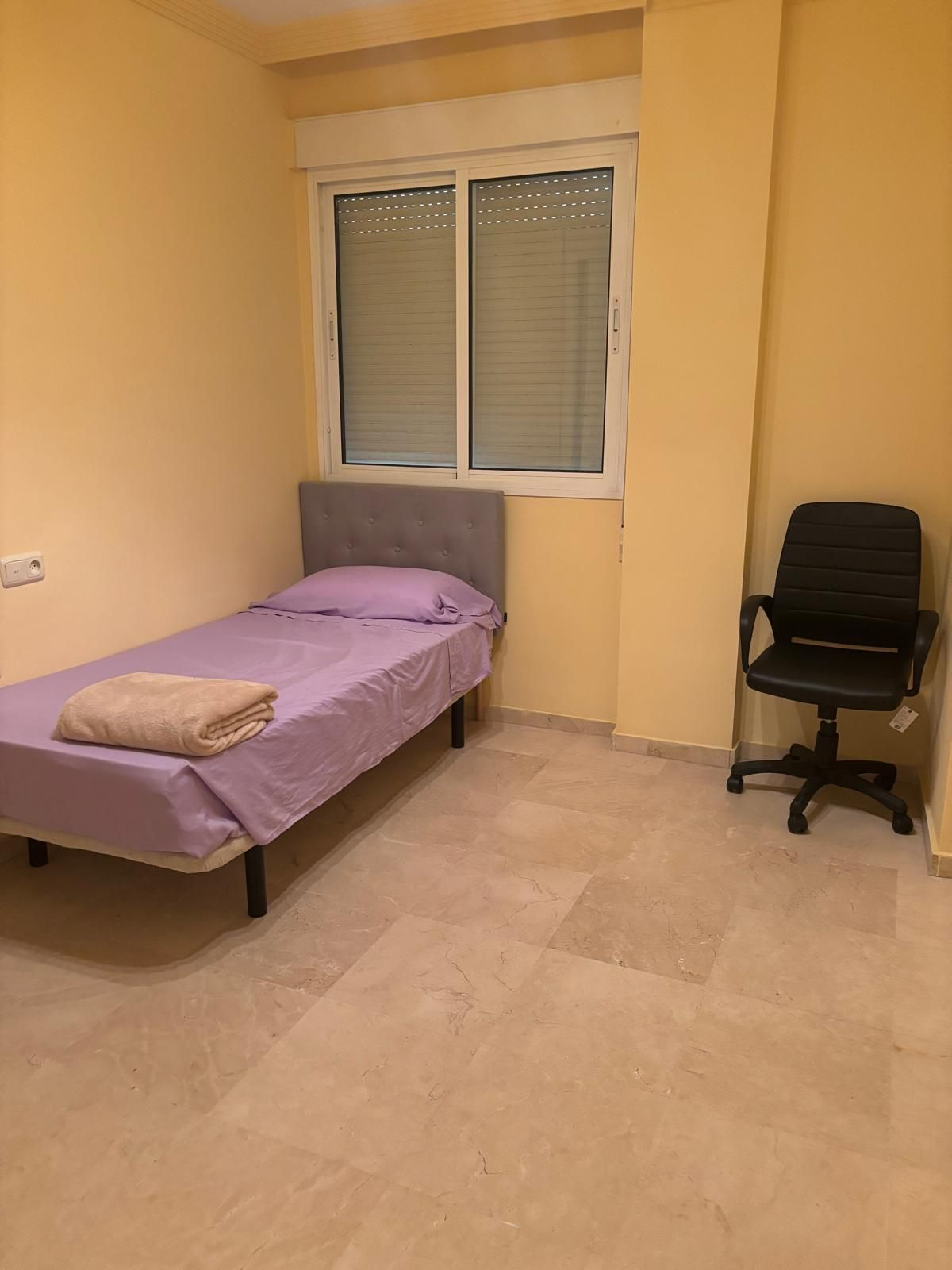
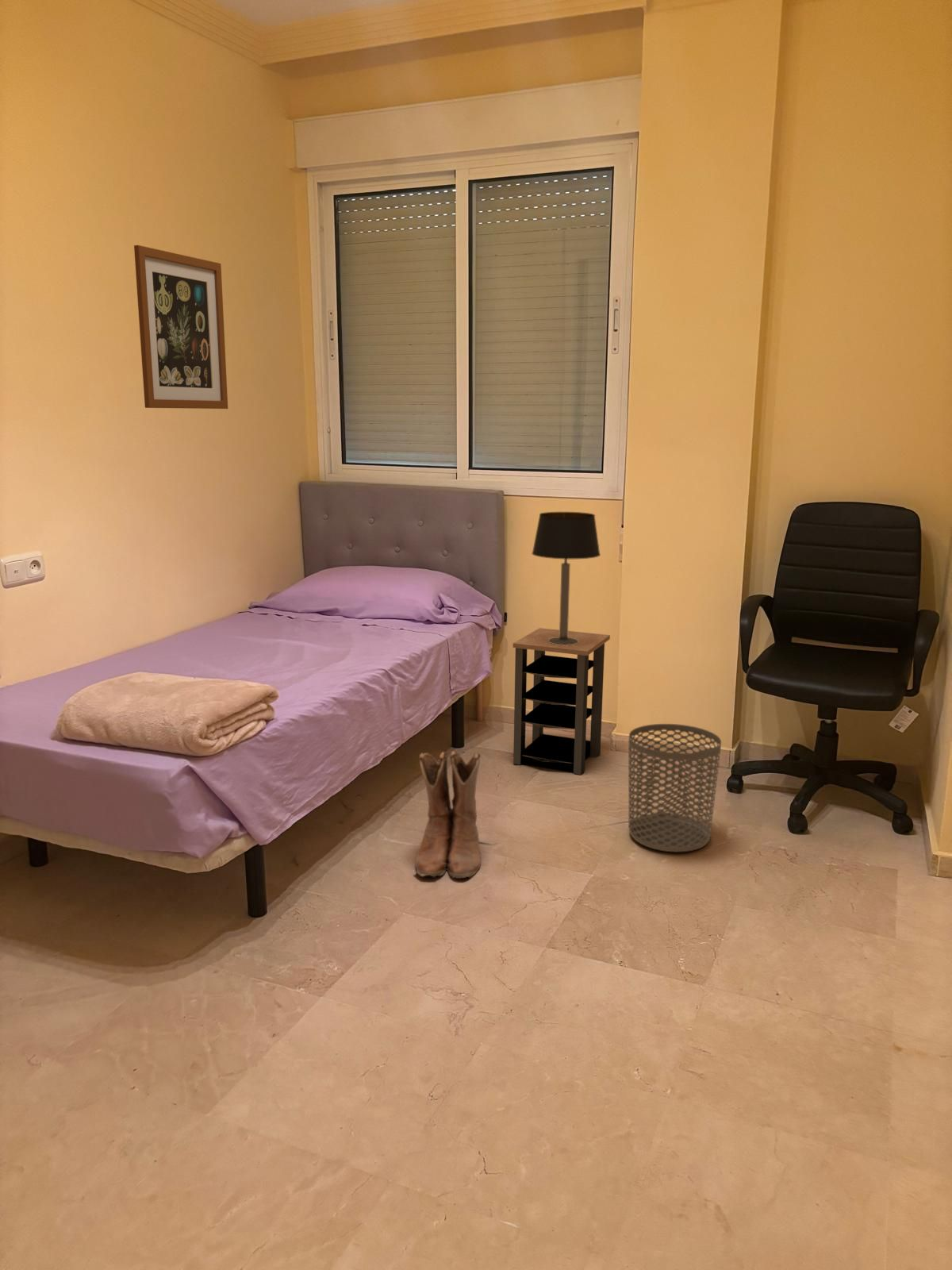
+ wall art [133,244,228,410]
+ waste bin [628,723,722,852]
+ table lamp [532,511,601,645]
+ boots [415,750,482,879]
+ side table [512,627,611,775]
